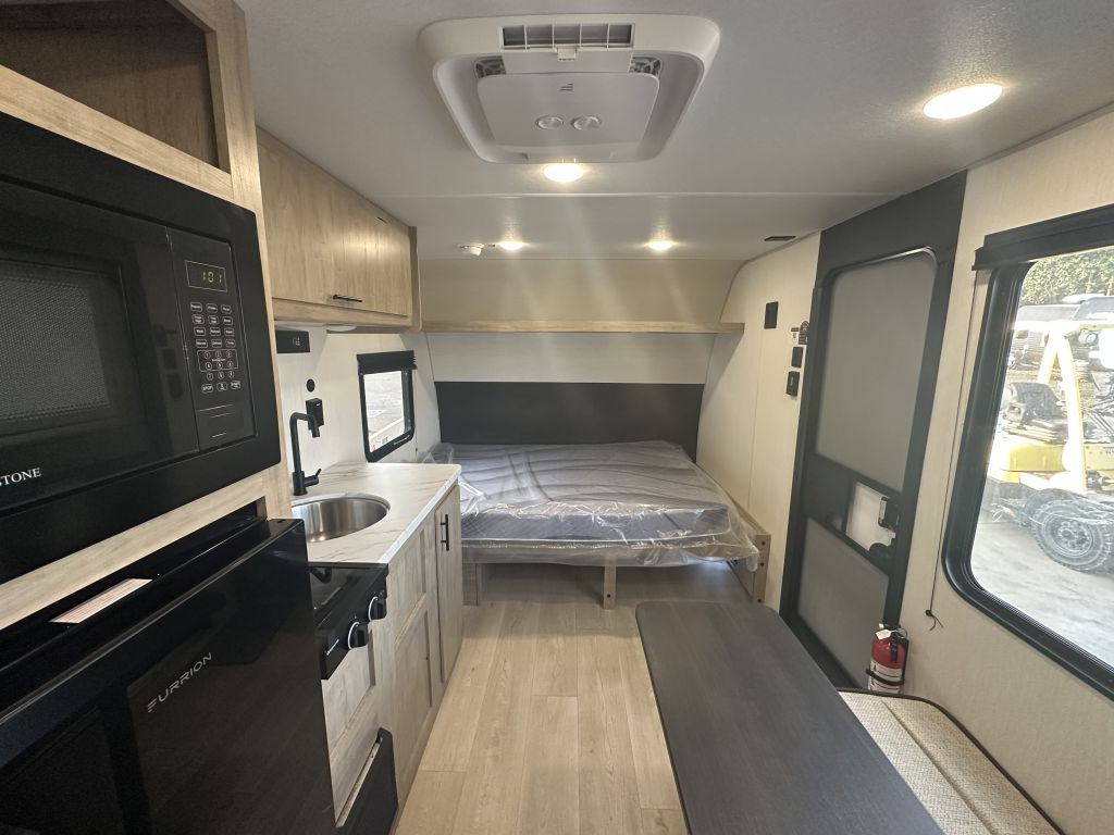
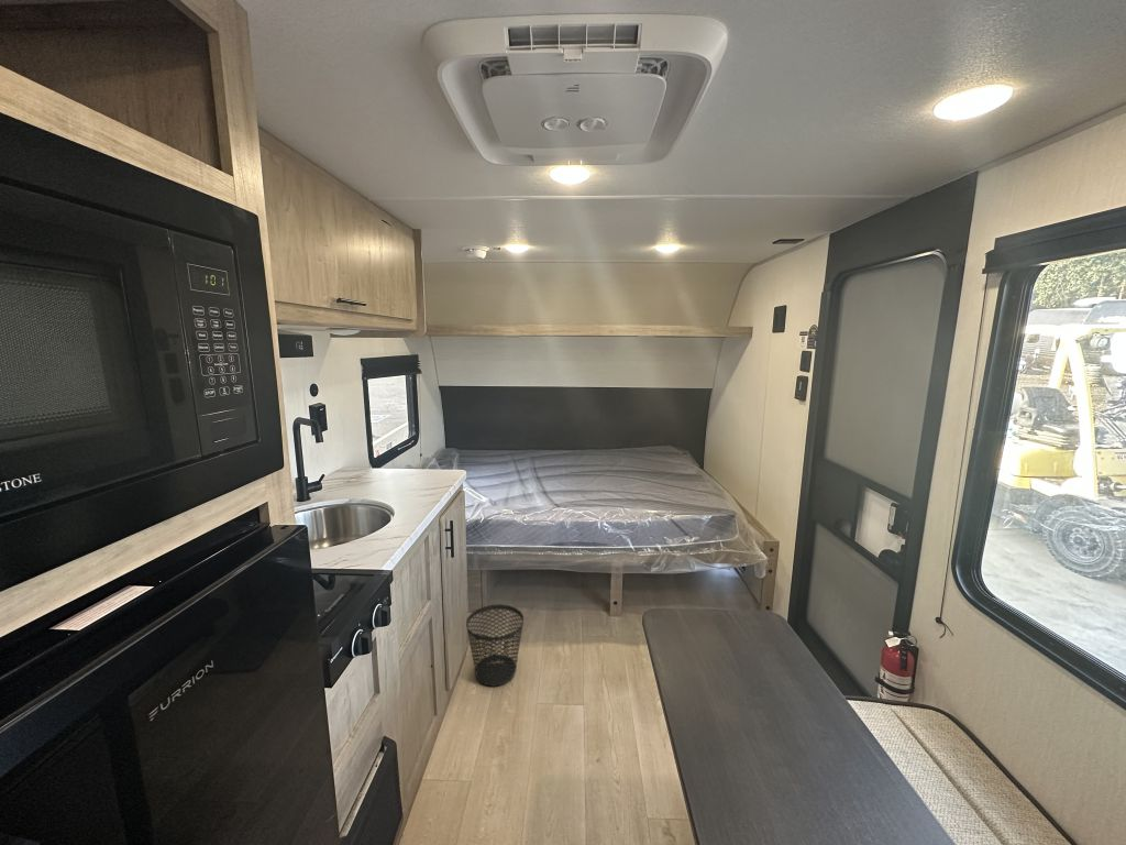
+ wastebasket [465,603,525,688]
